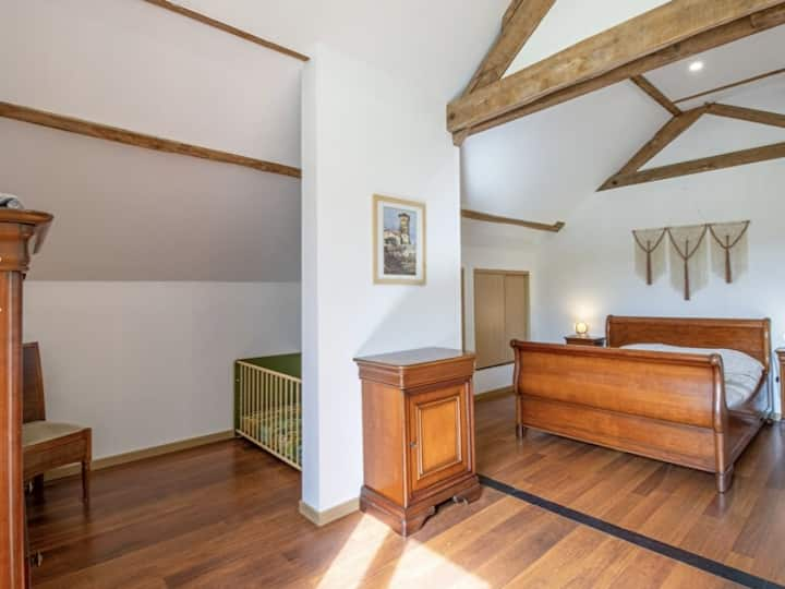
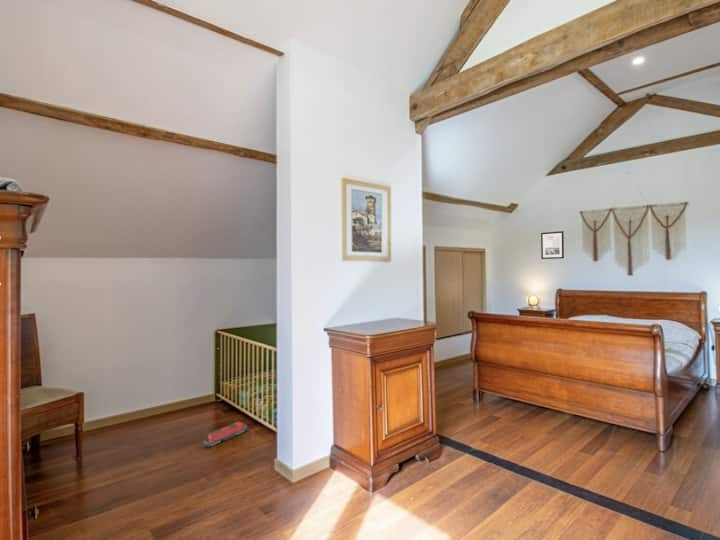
+ wall art [540,230,565,260]
+ toy train [202,420,249,448]
